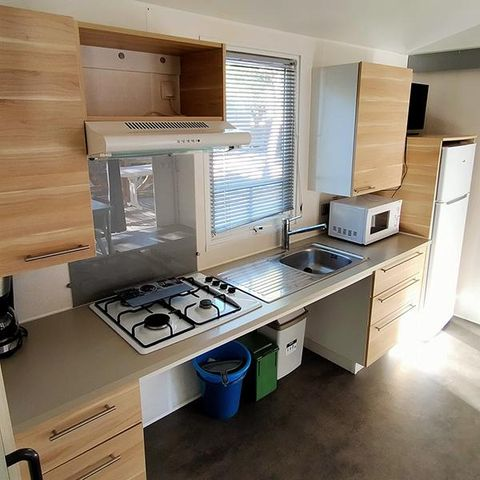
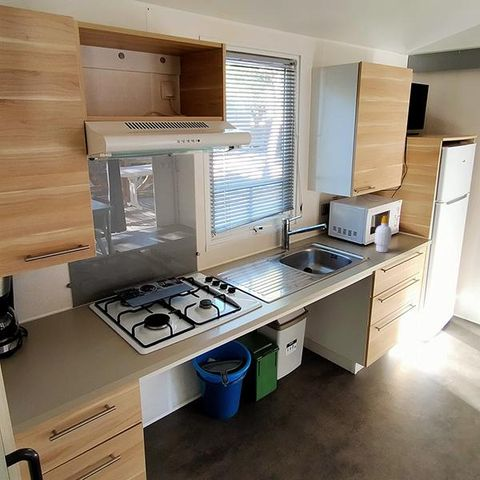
+ soap bottle [374,215,393,253]
